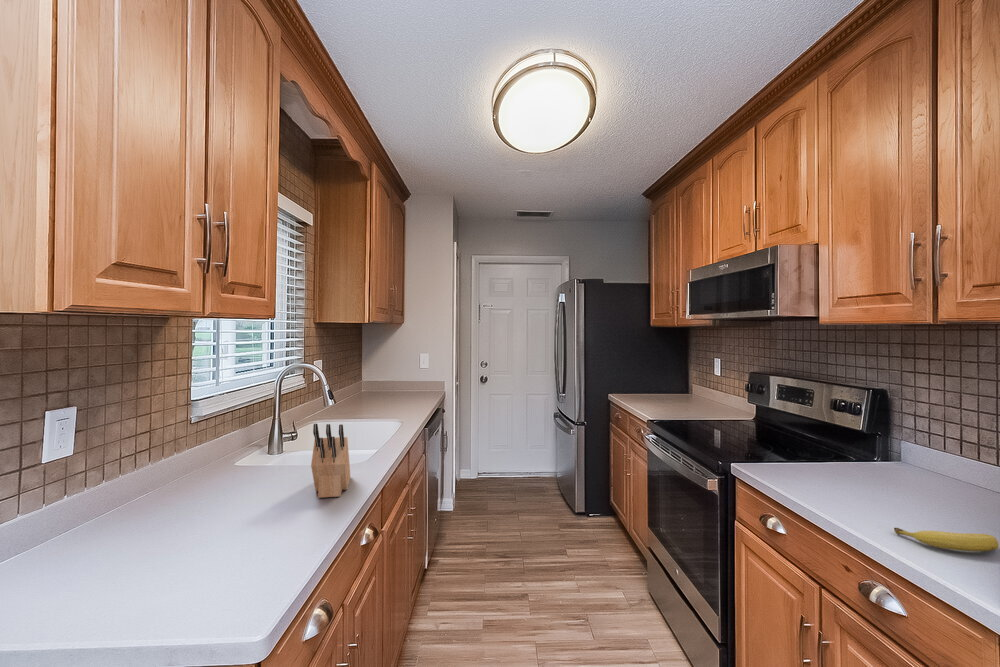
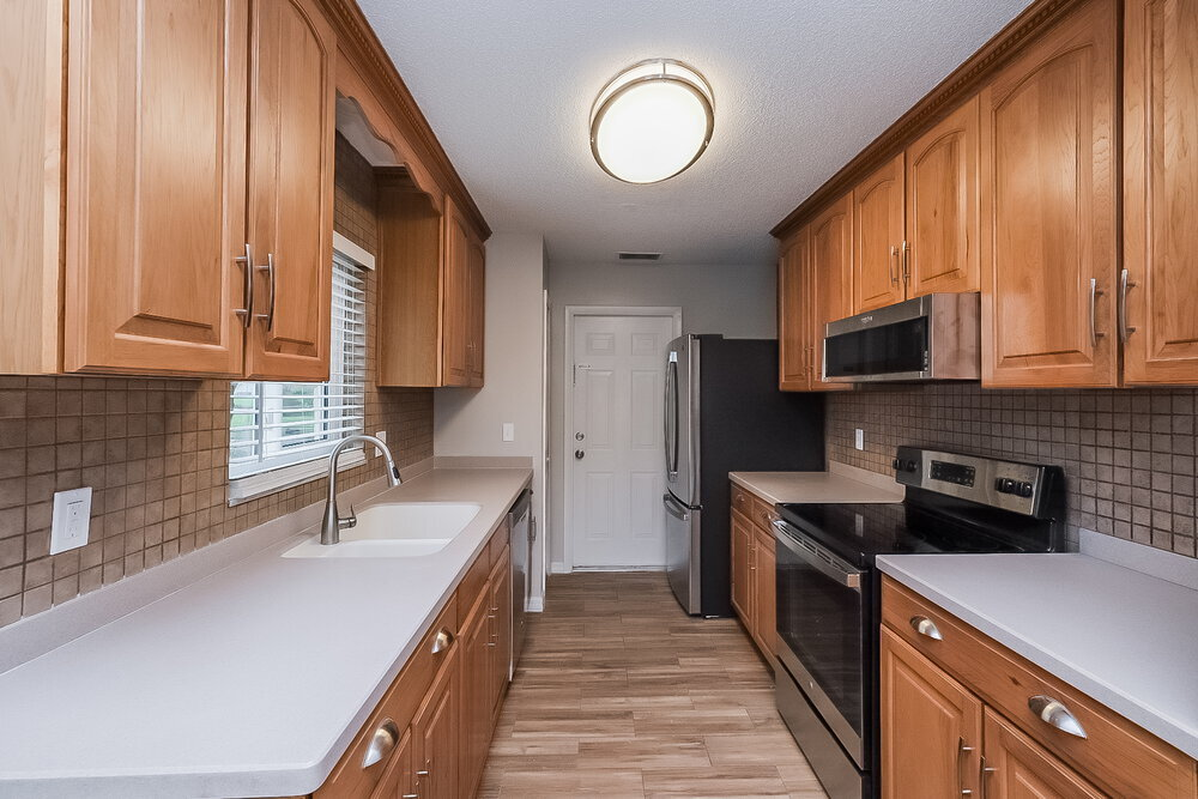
- fruit [893,527,1000,552]
- knife block [310,423,351,499]
